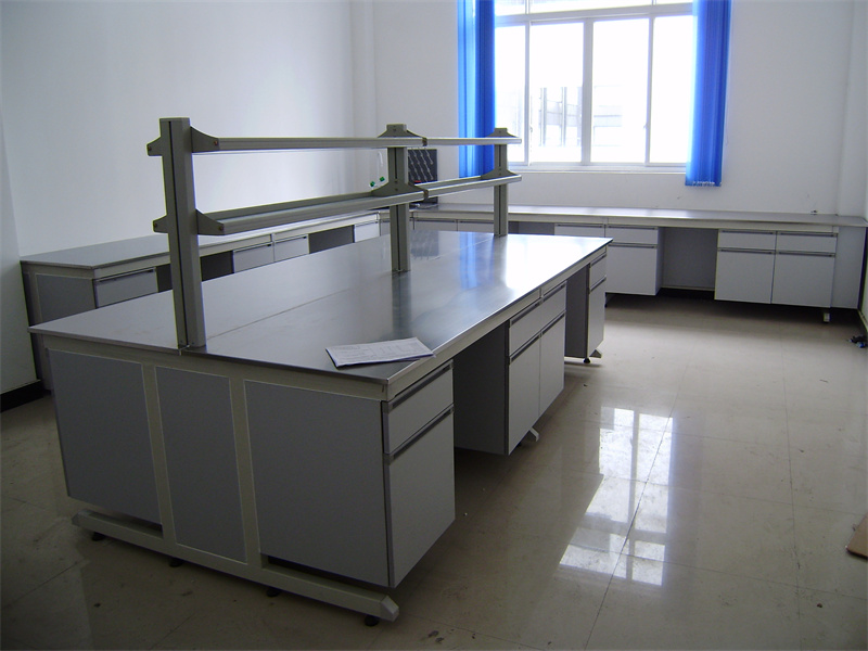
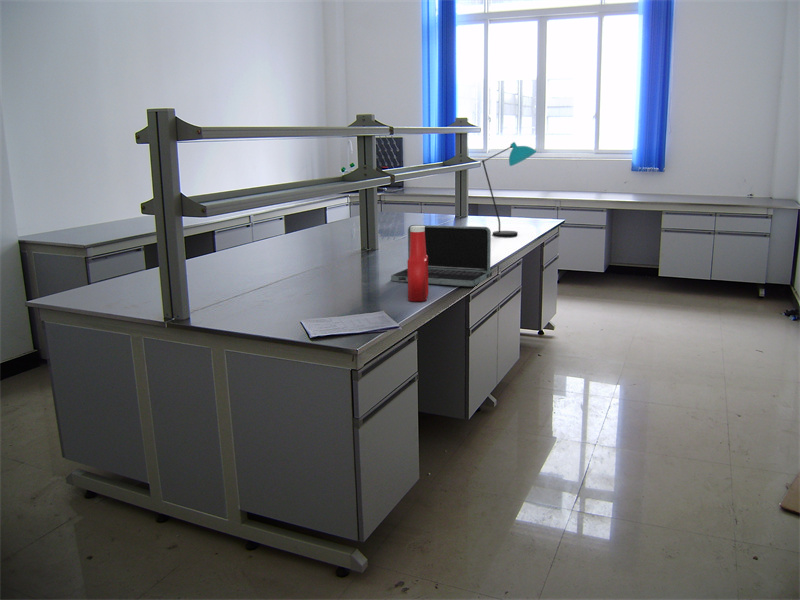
+ desk lamp [481,141,538,237]
+ laptop [390,224,493,287]
+ soap bottle [406,226,429,302]
